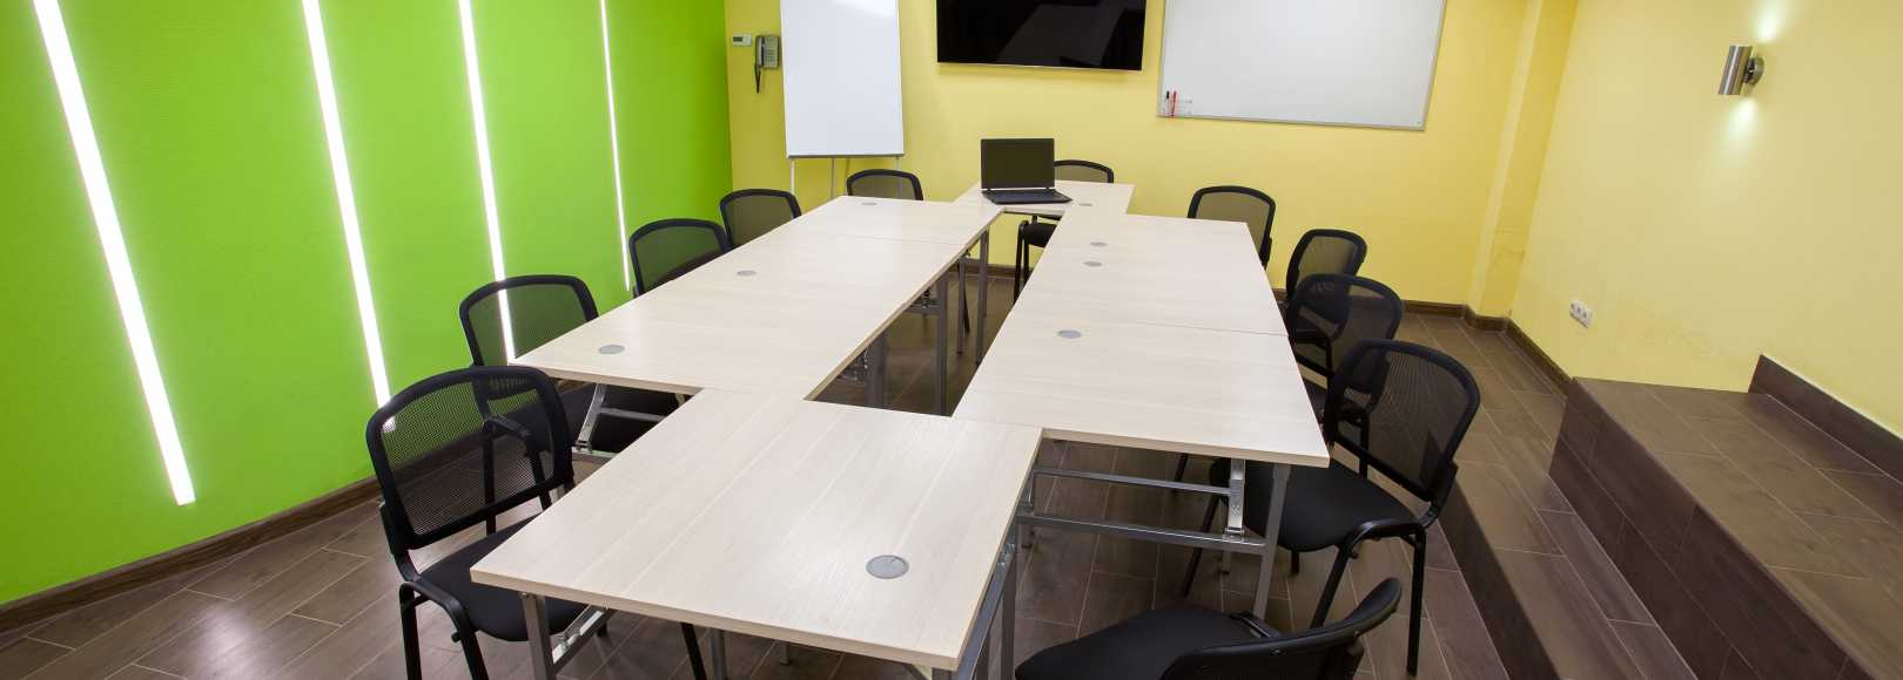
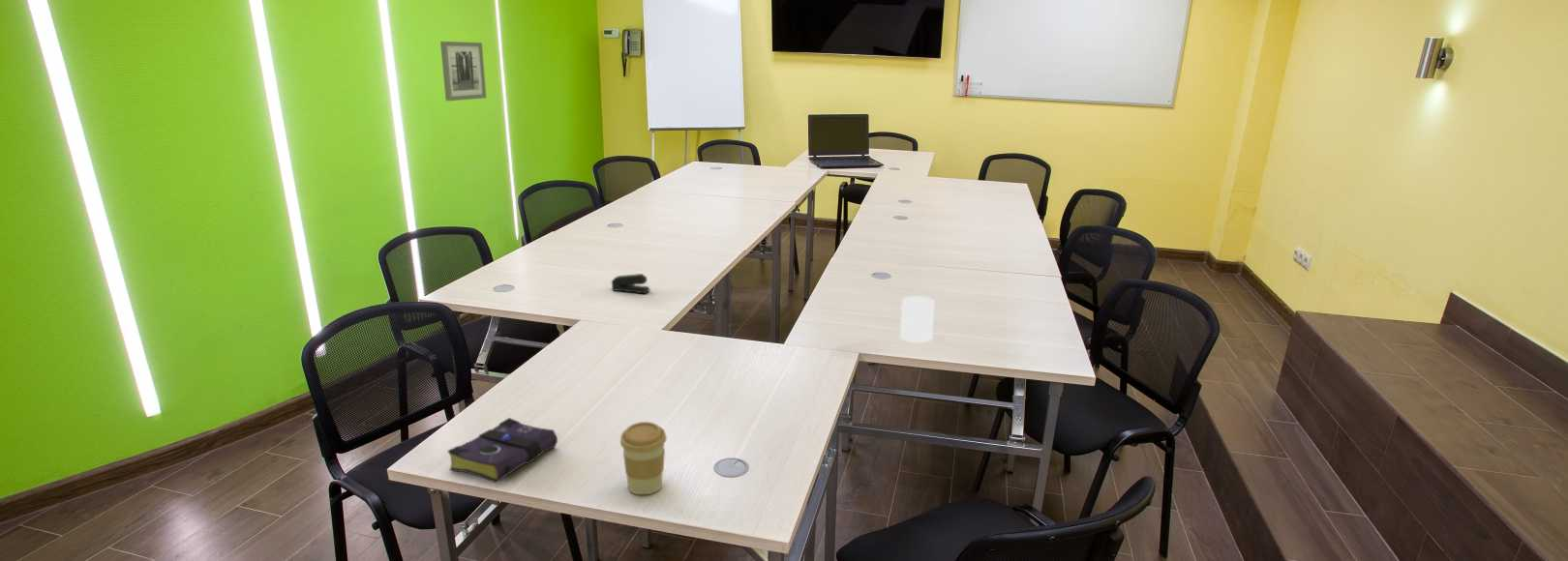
+ wall art [439,41,487,102]
+ coffee cup [619,421,668,495]
+ cup [899,295,936,343]
+ book [446,417,558,485]
+ stapler [611,273,650,294]
